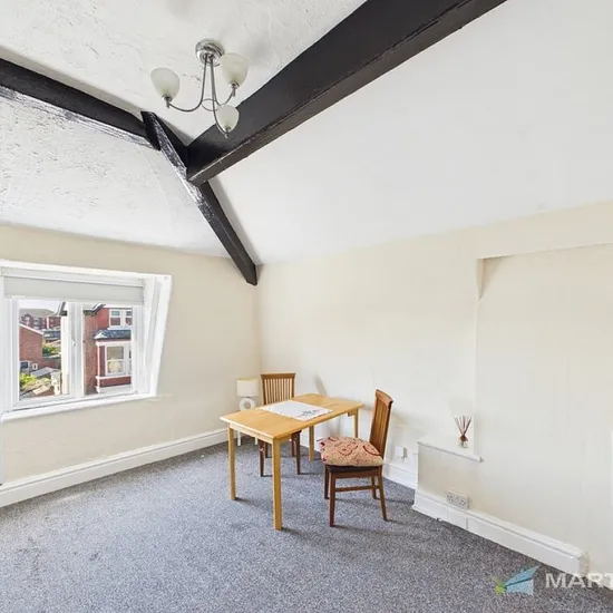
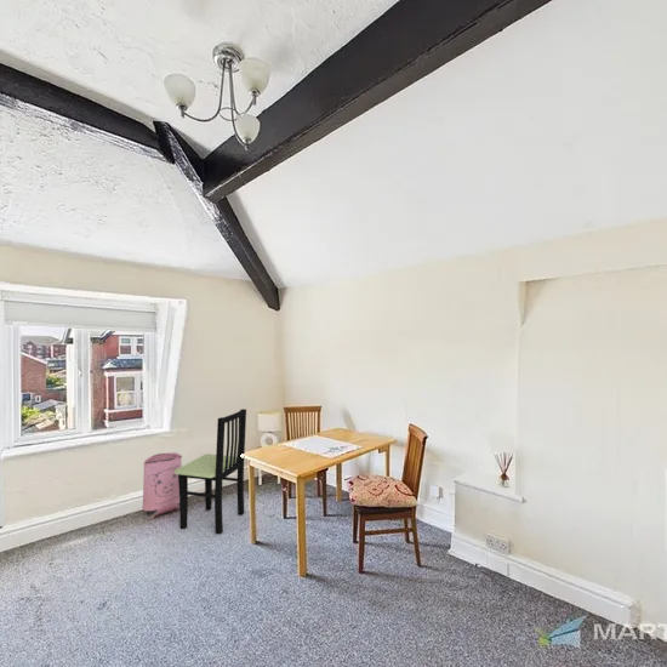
+ dining chair [173,407,247,536]
+ bag [141,451,183,520]
